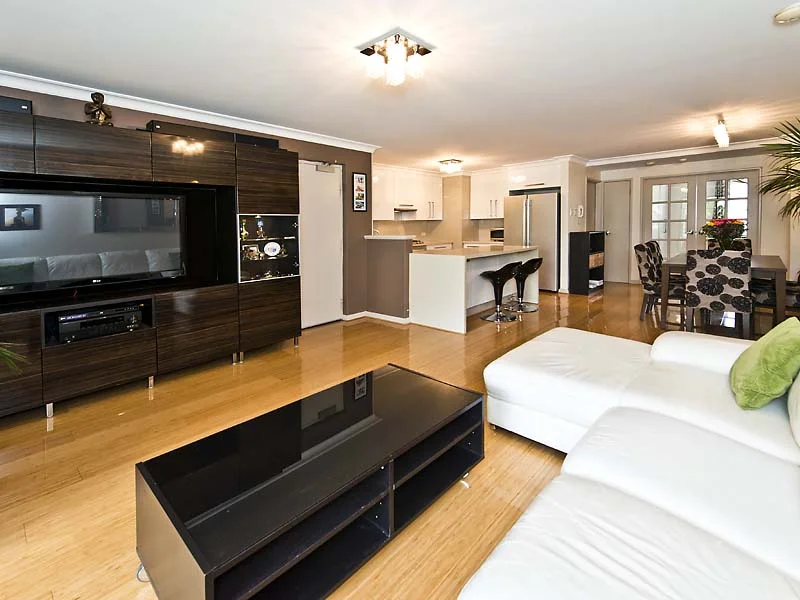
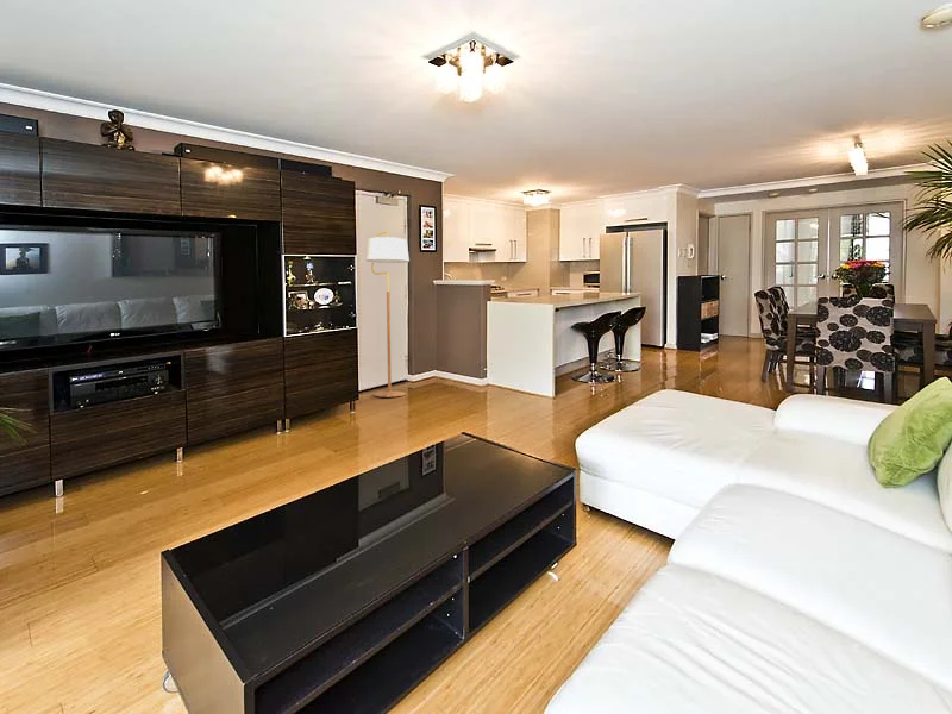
+ floor lamp [365,231,411,399]
